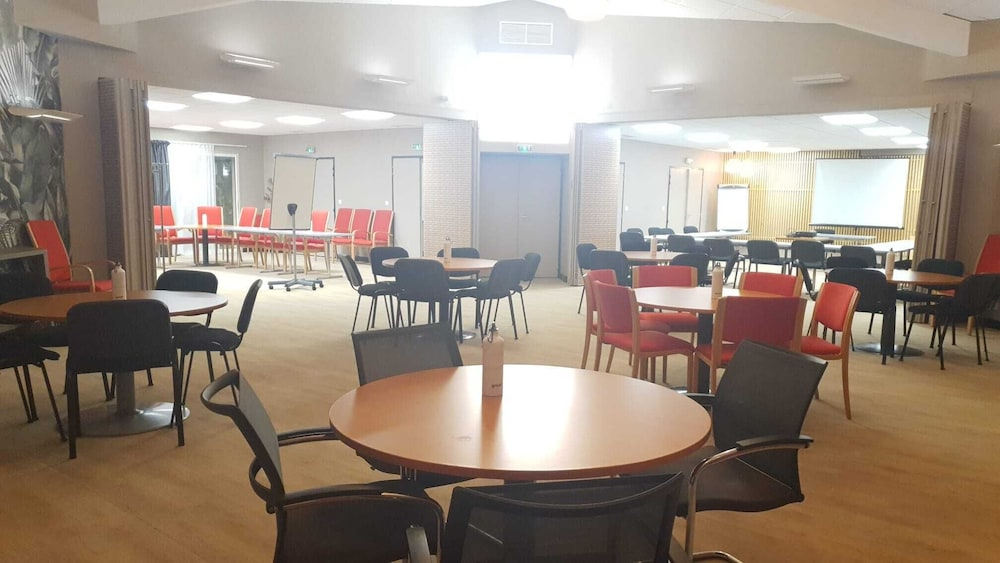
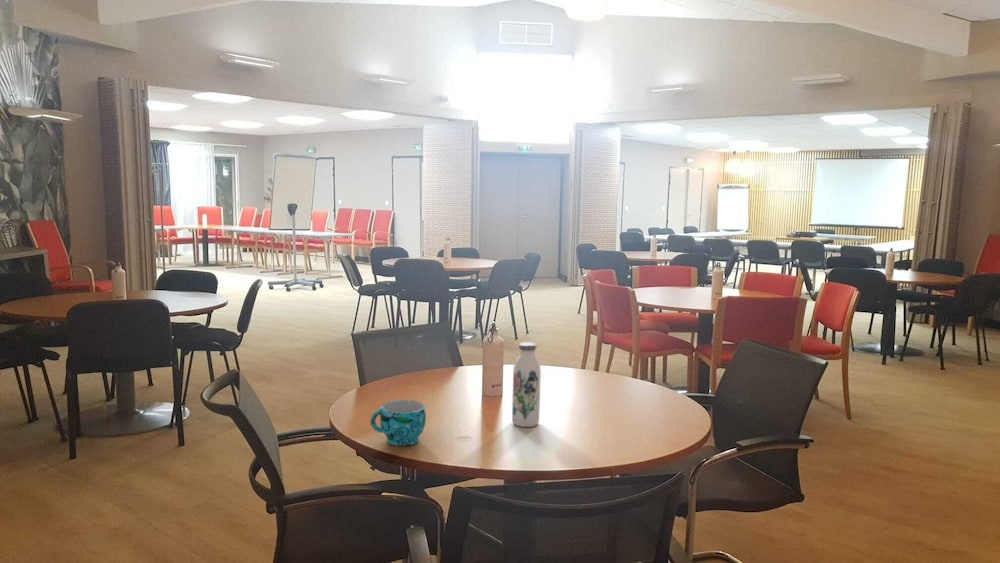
+ water bottle [511,341,542,428]
+ cup [369,399,427,447]
